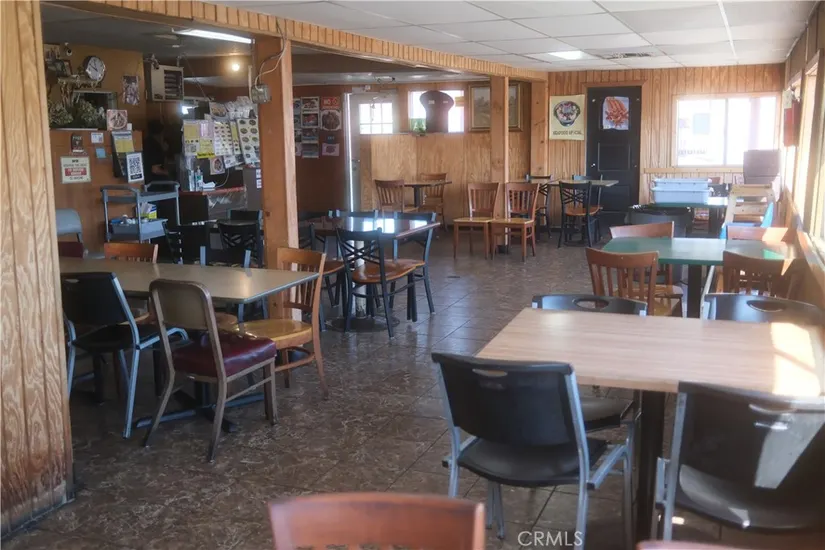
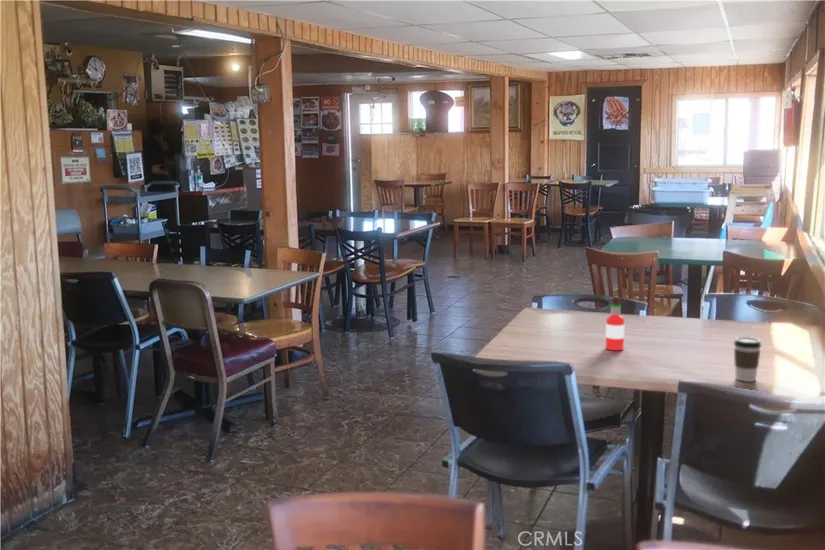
+ hot sauce [605,295,625,351]
+ coffee cup [733,336,762,383]
